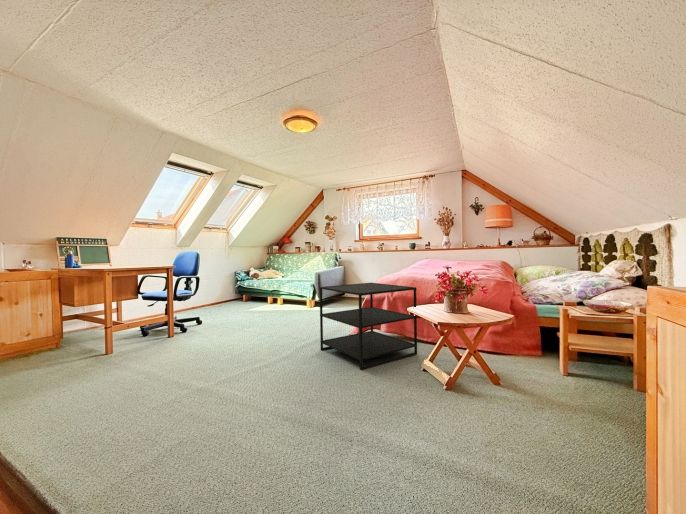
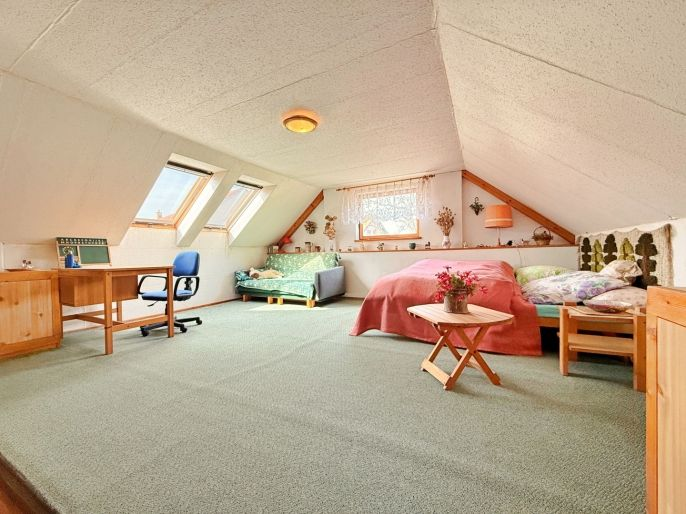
- side table [318,282,418,371]
